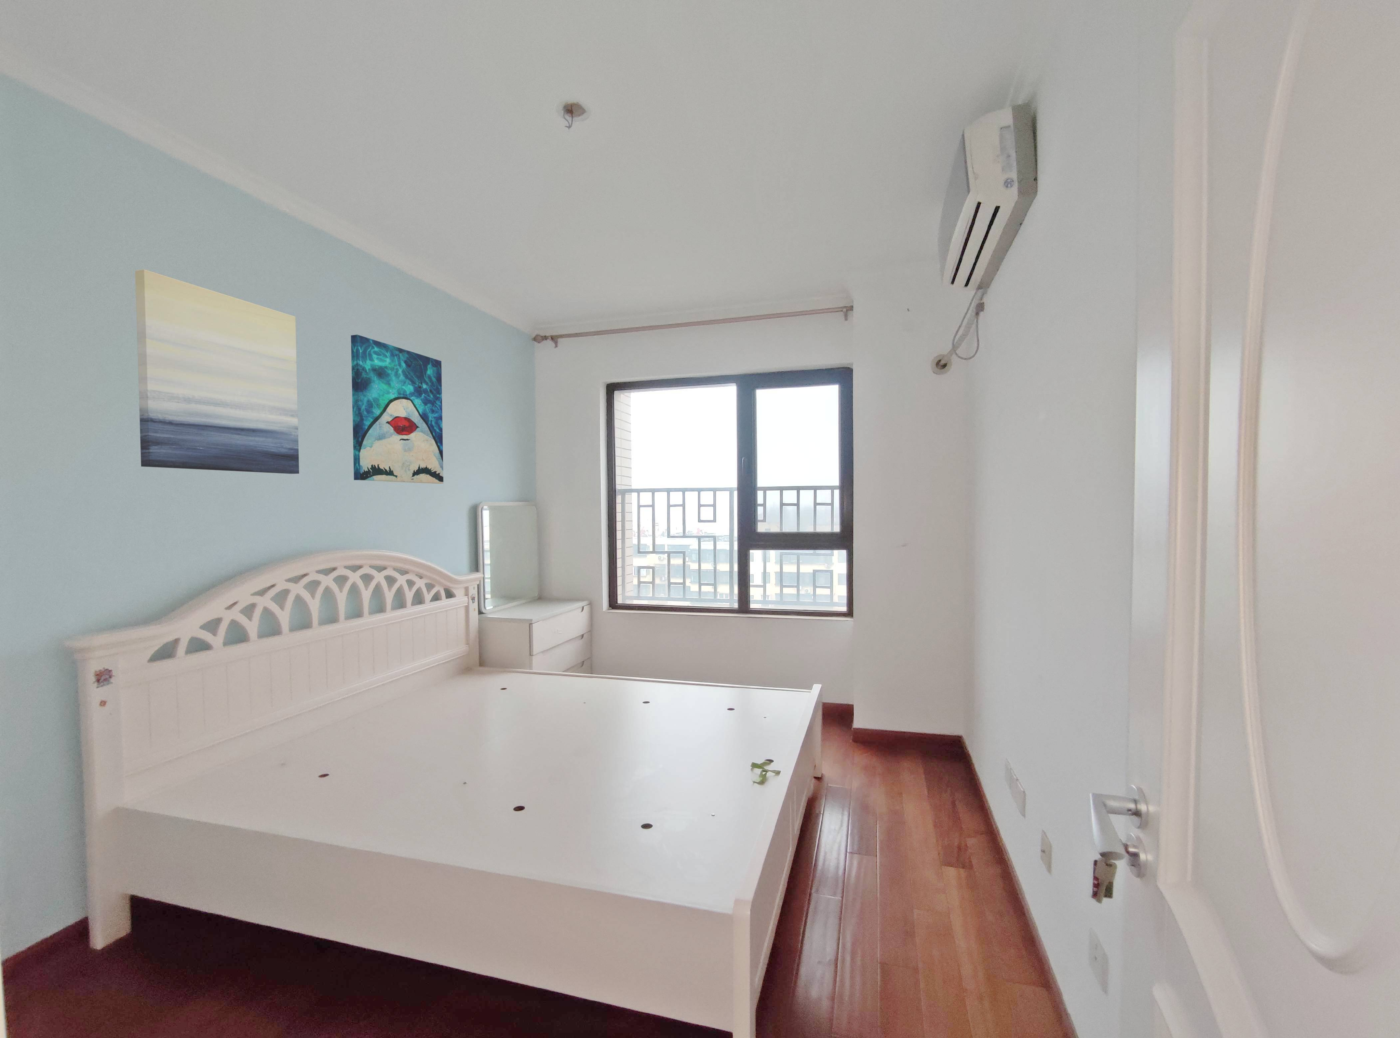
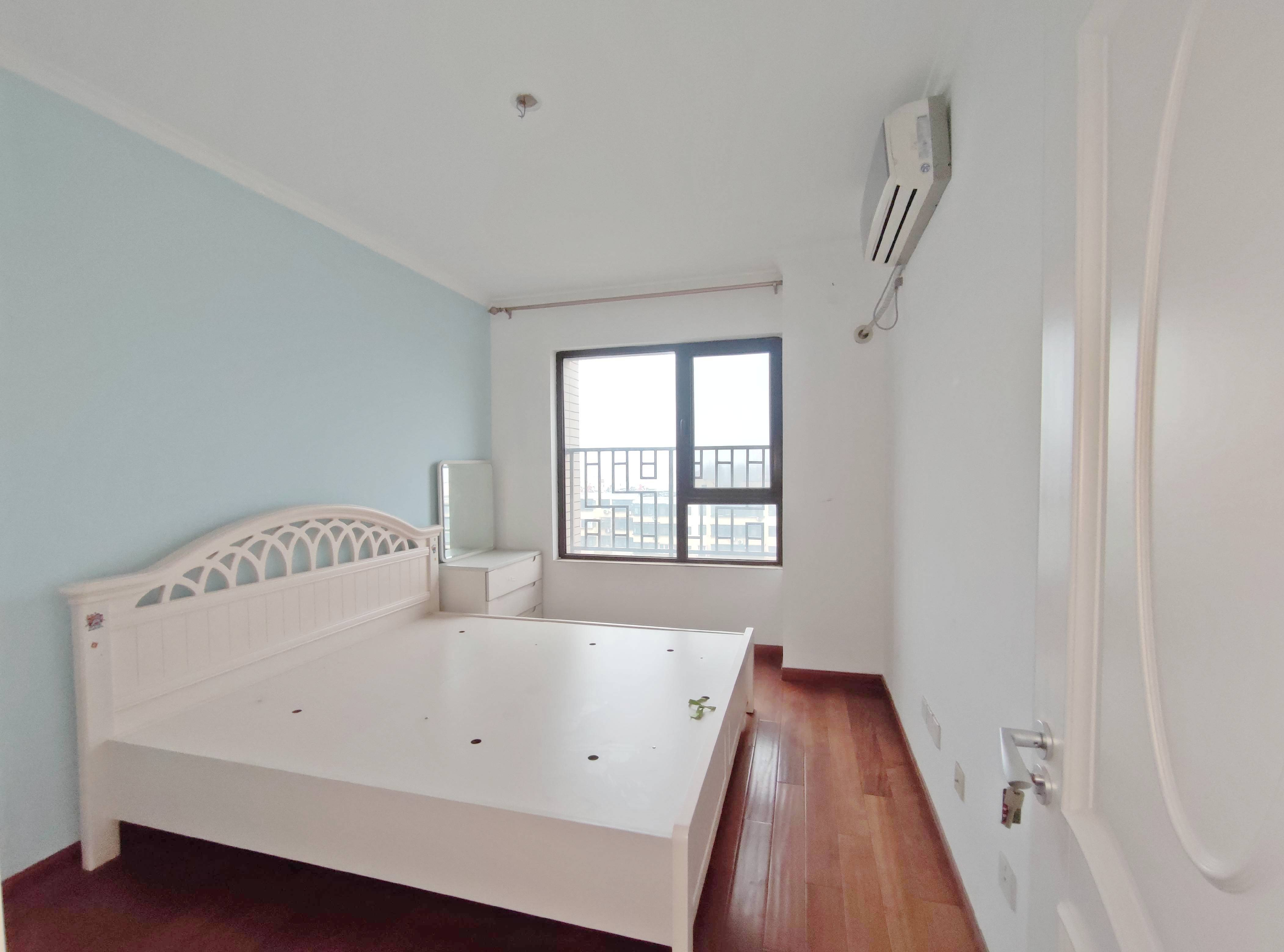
- wall art [351,335,444,484]
- wall art [135,269,300,474]
